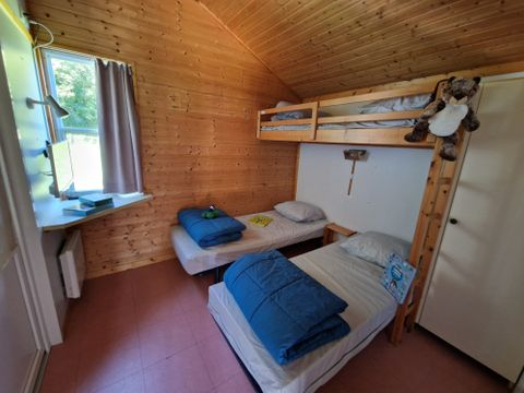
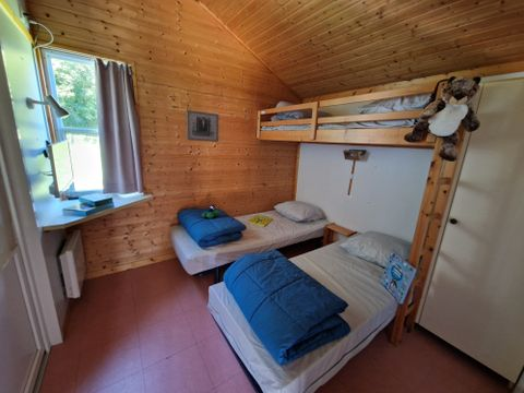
+ wall art [186,109,219,143]
